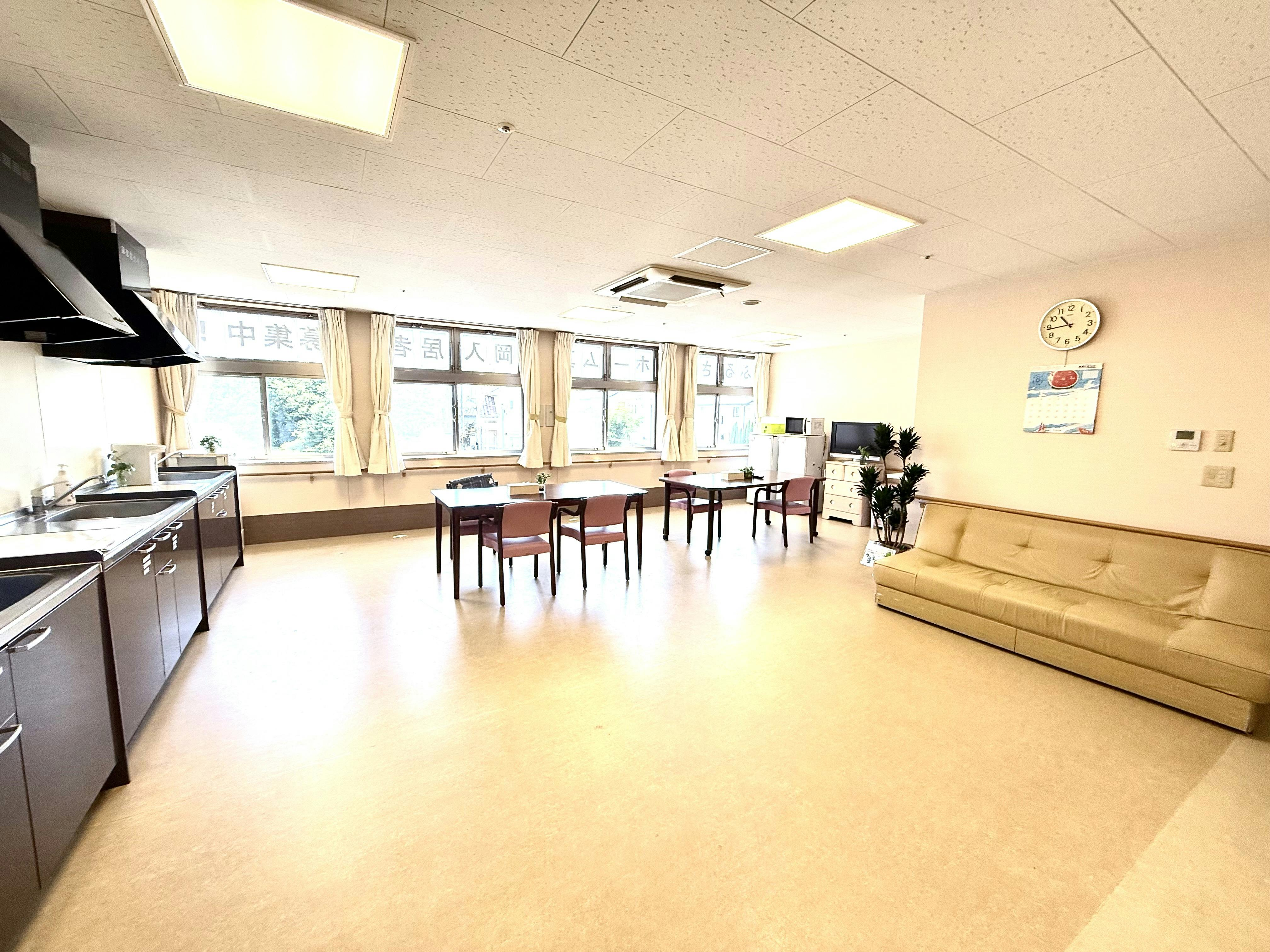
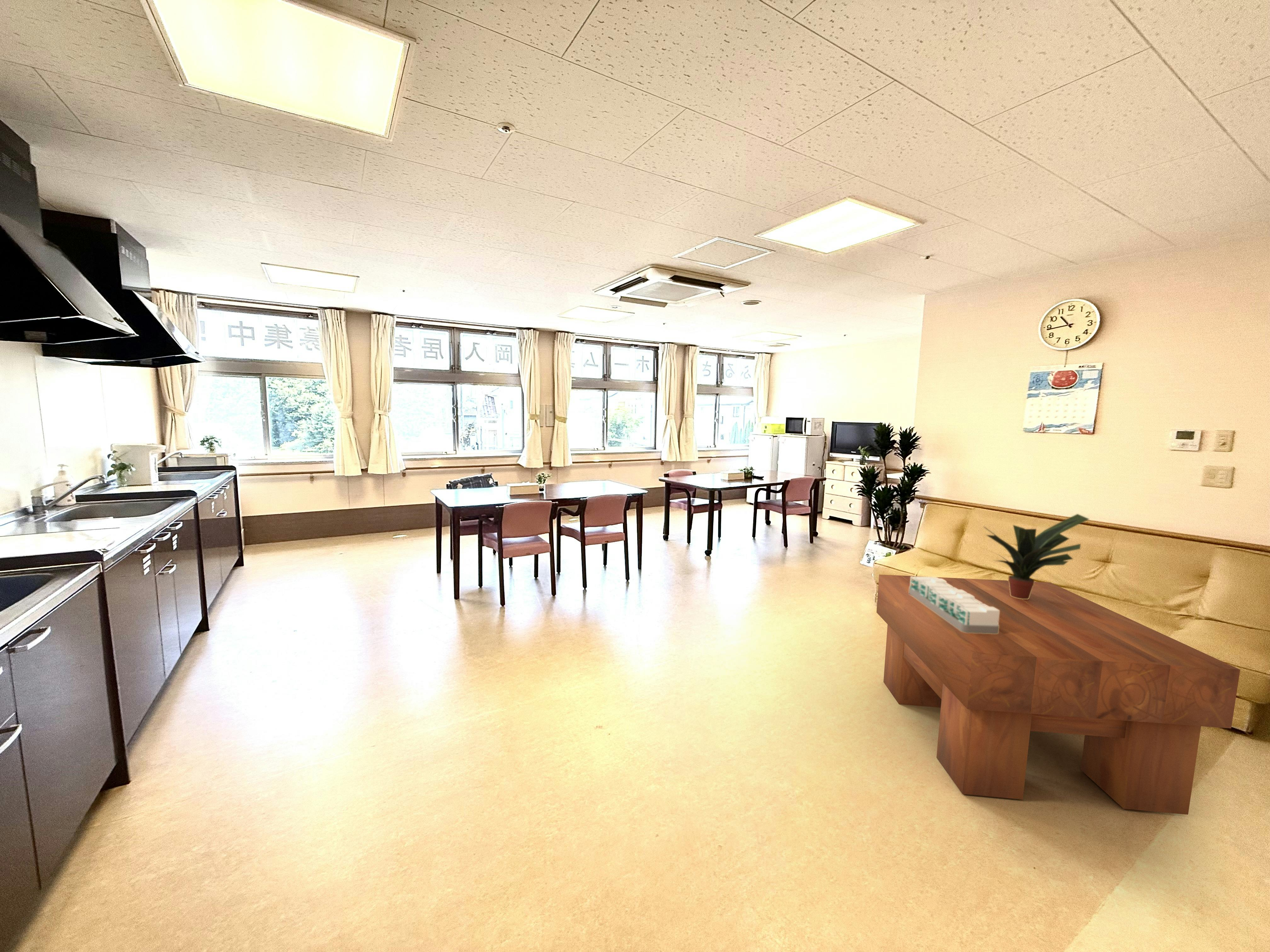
+ coffee table [876,574,1240,815]
+ architectural model [909,576,999,634]
+ potted plant [980,513,1090,599]
